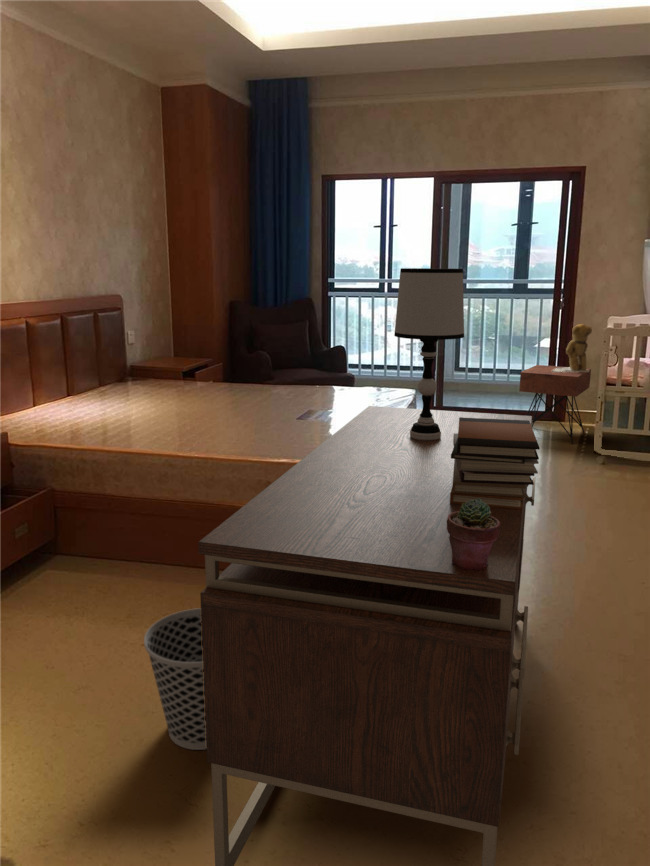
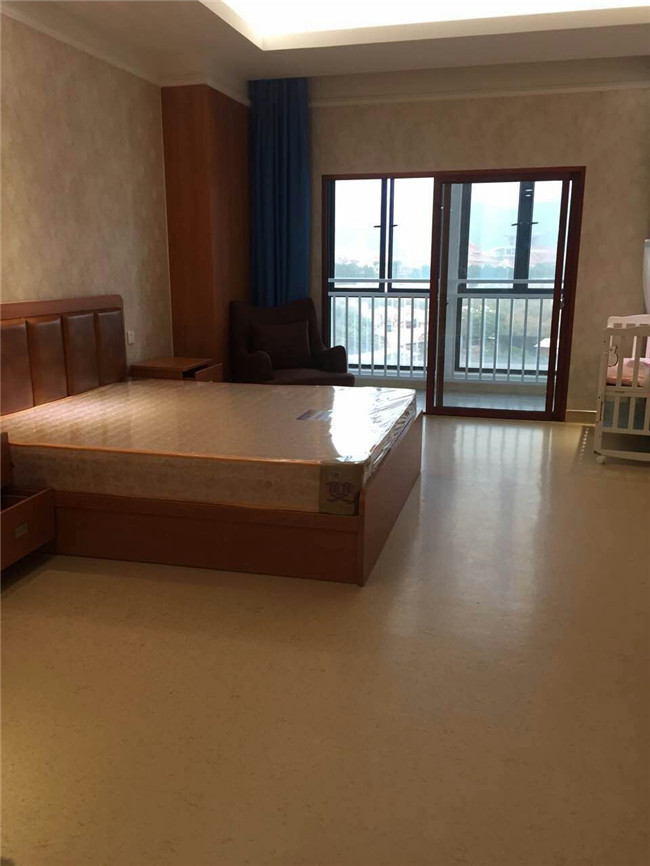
- nightstand [518,364,592,445]
- potted succulent [447,499,500,571]
- desk [197,405,536,866]
- book stack [450,418,541,510]
- wastebasket [143,607,207,751]
- teddy bear [552,323,593,372]
- table lamp [393,267,465,441]
